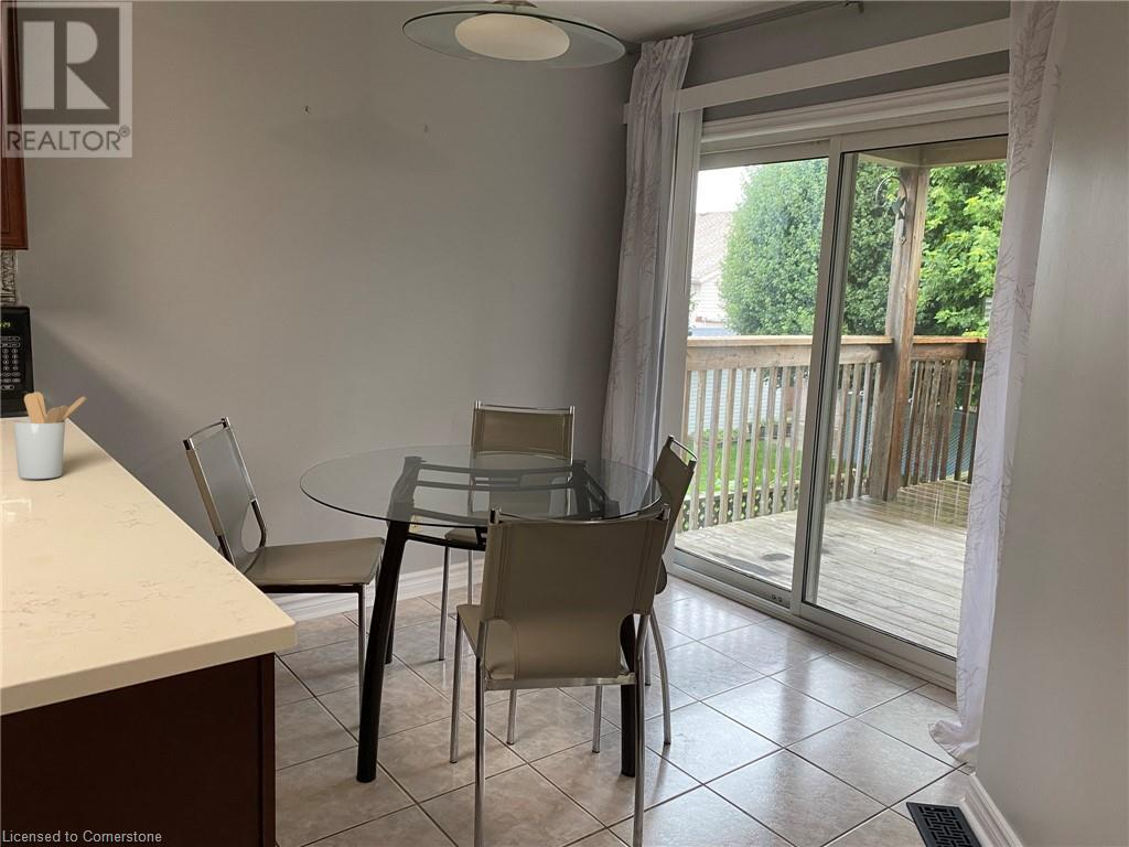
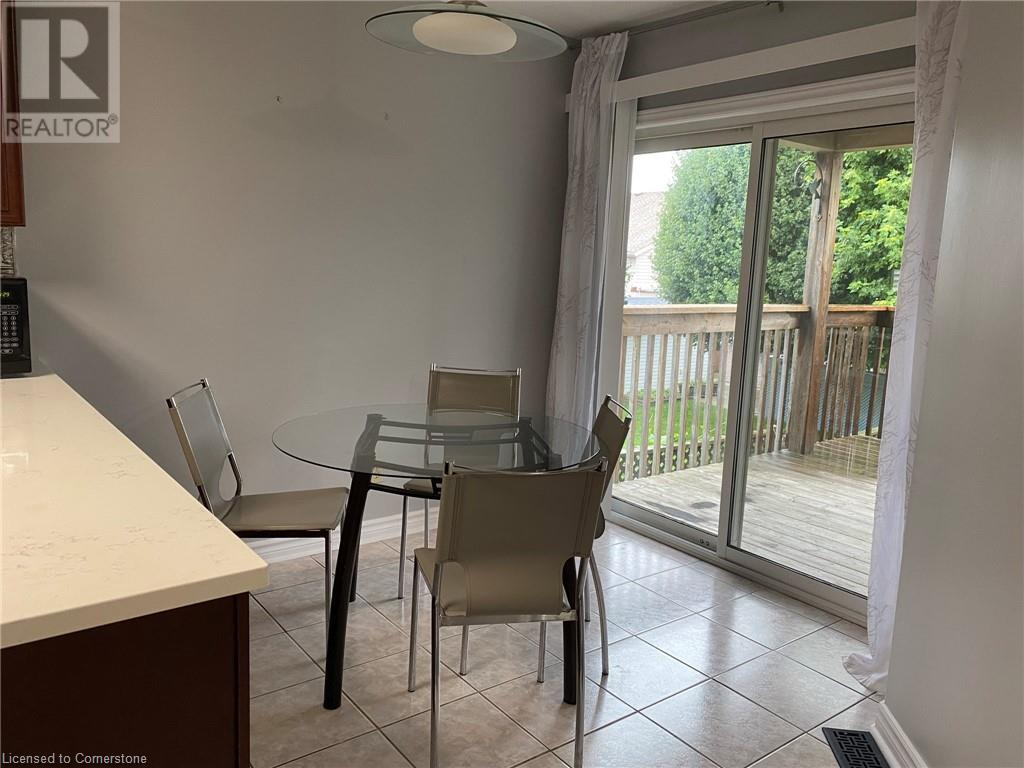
- utensil holder [13,390,87,480]
